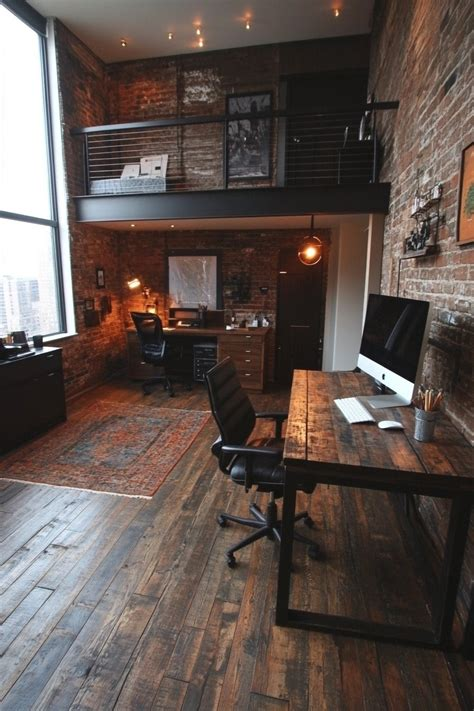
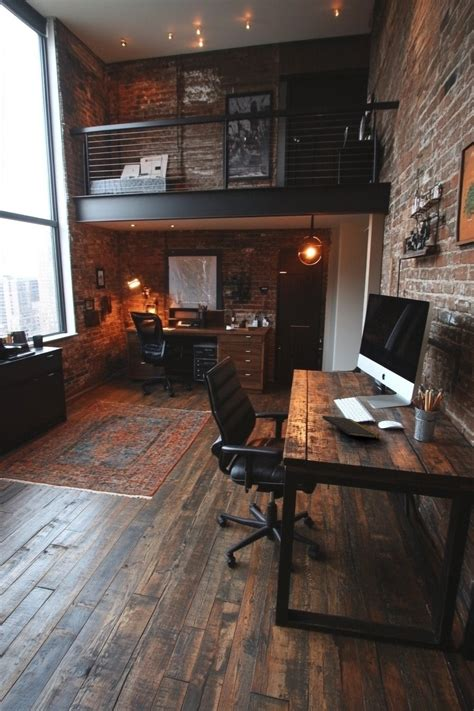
+ notepad [321,415,381,442]
